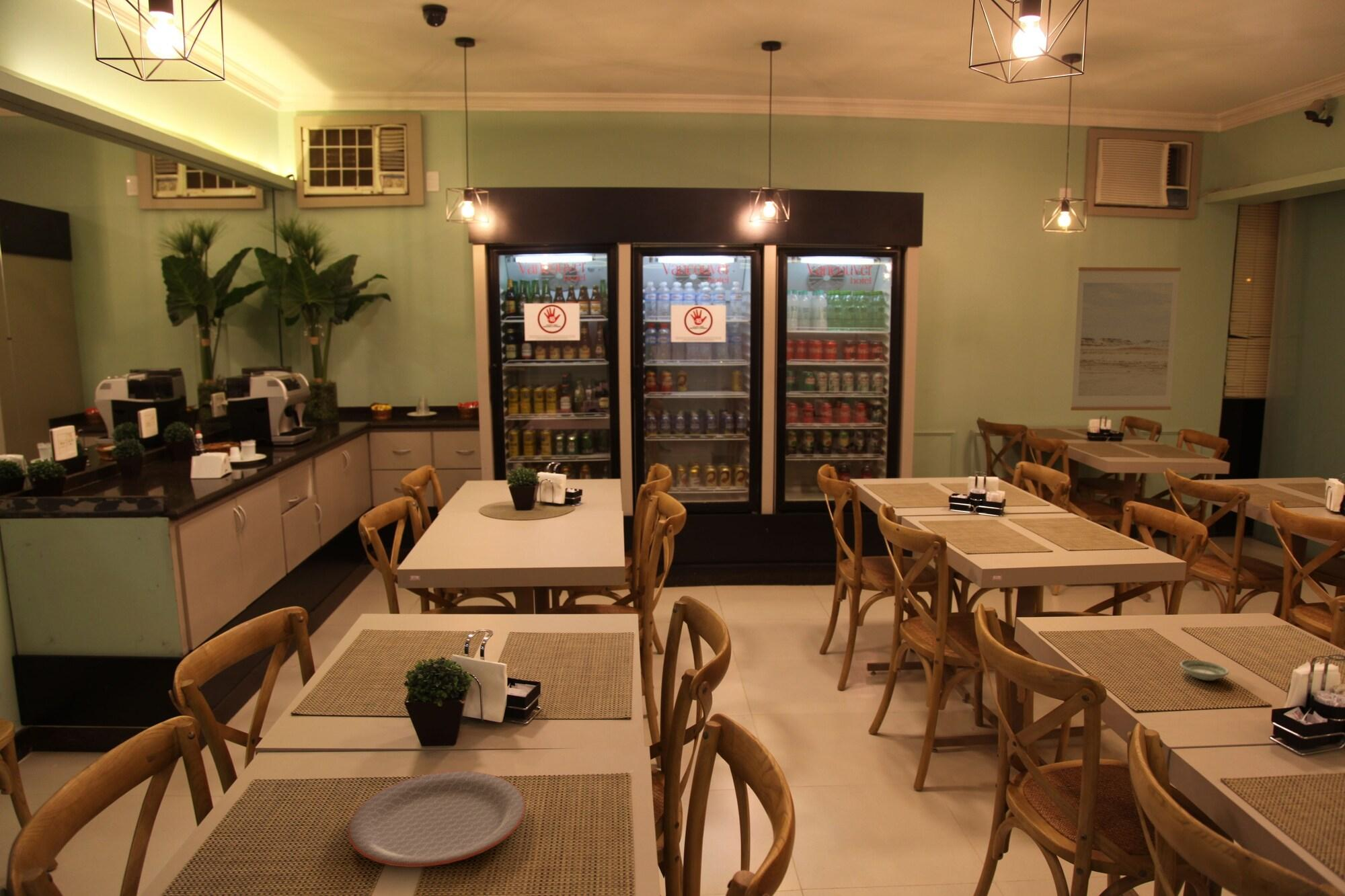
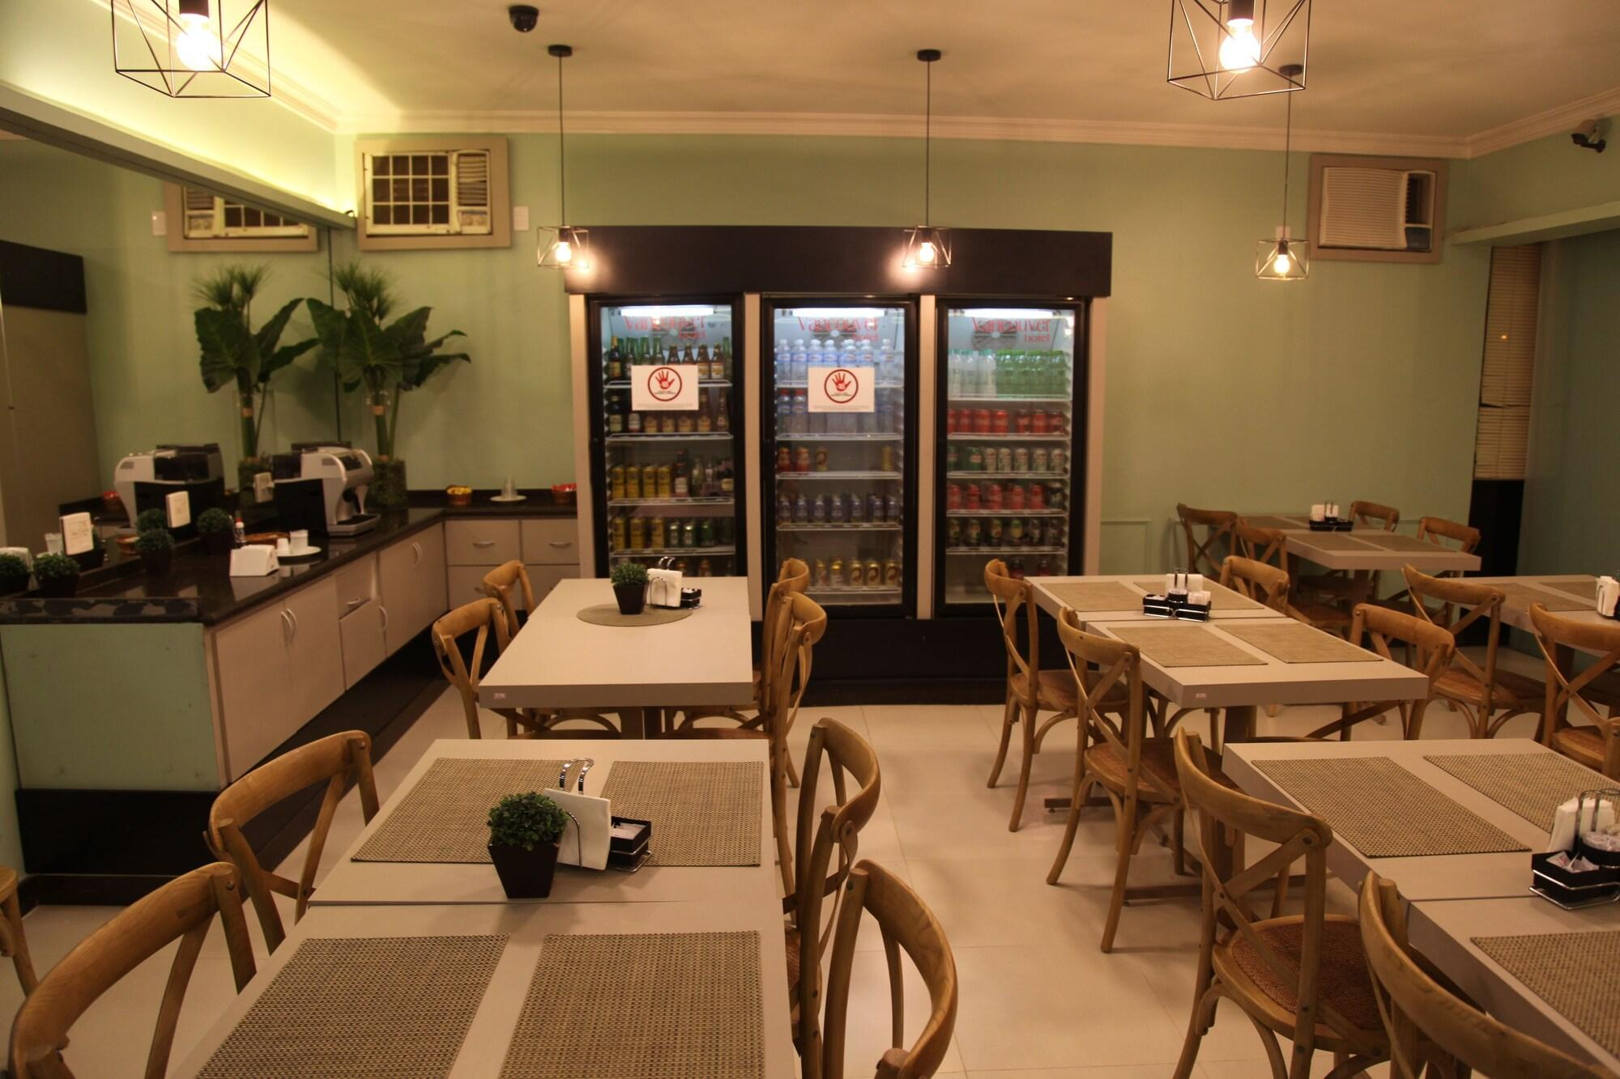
- plate [347,770,527,868]
- saucer [1179,659,1230,681]
- wall art [1070,266,1182,411]
